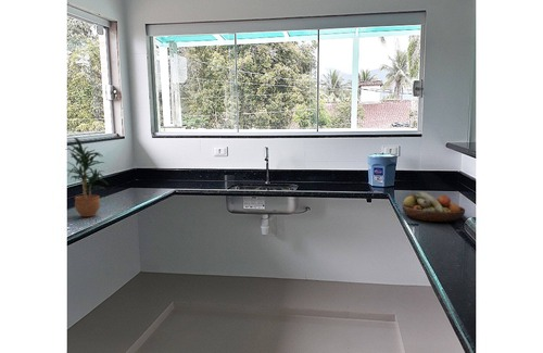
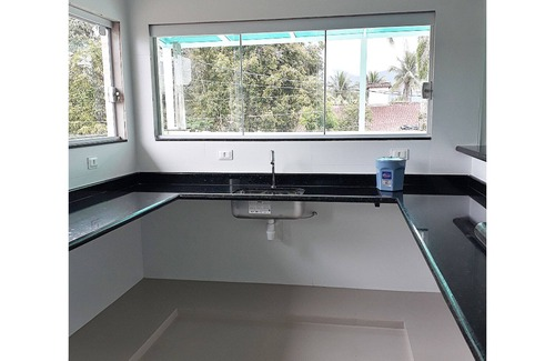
- fruit bowl [402,191,466,223]
- potted plant [66,137,109,217]
